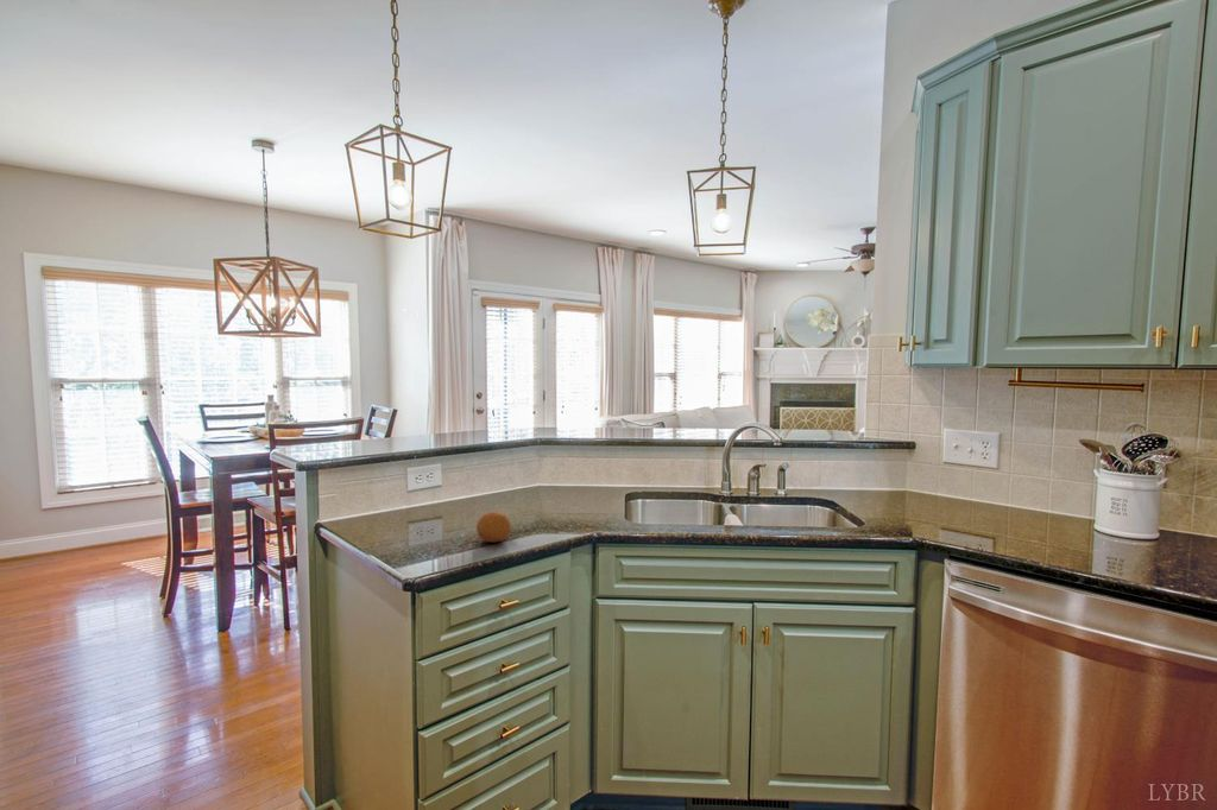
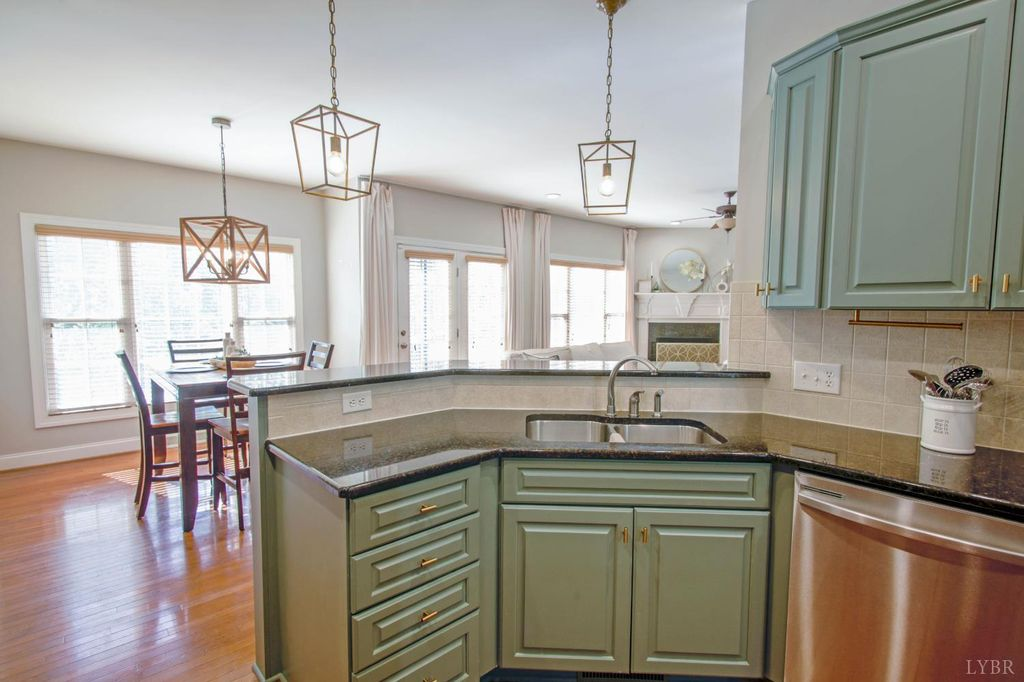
- fruit [475,511,512,543]
